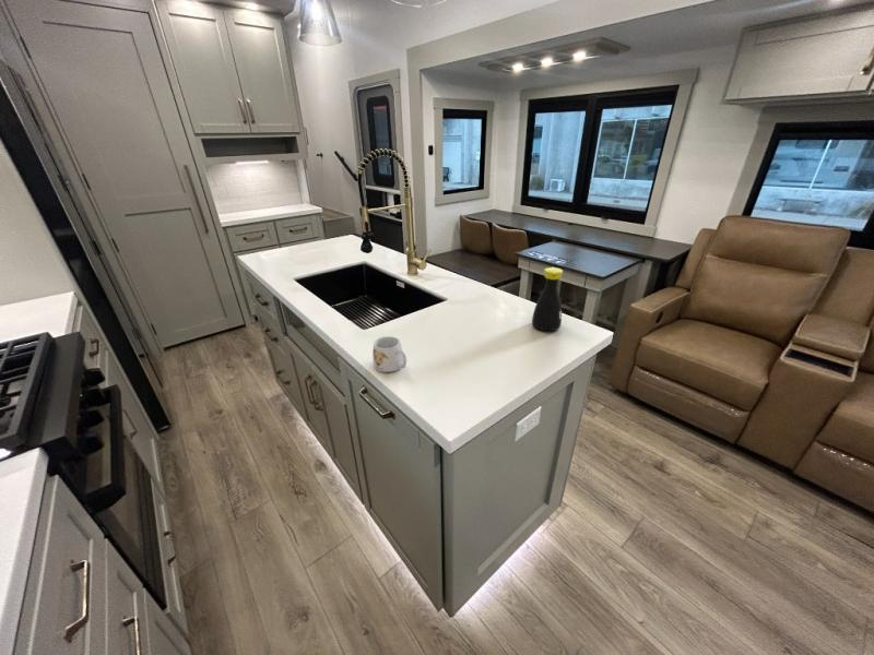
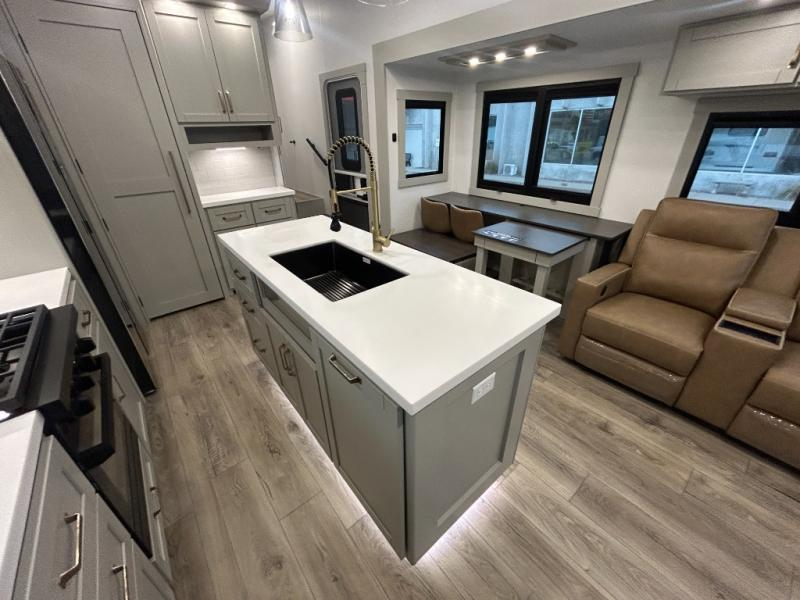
- bottle [531,266,564,332]
- mug [371,335,408,373]
